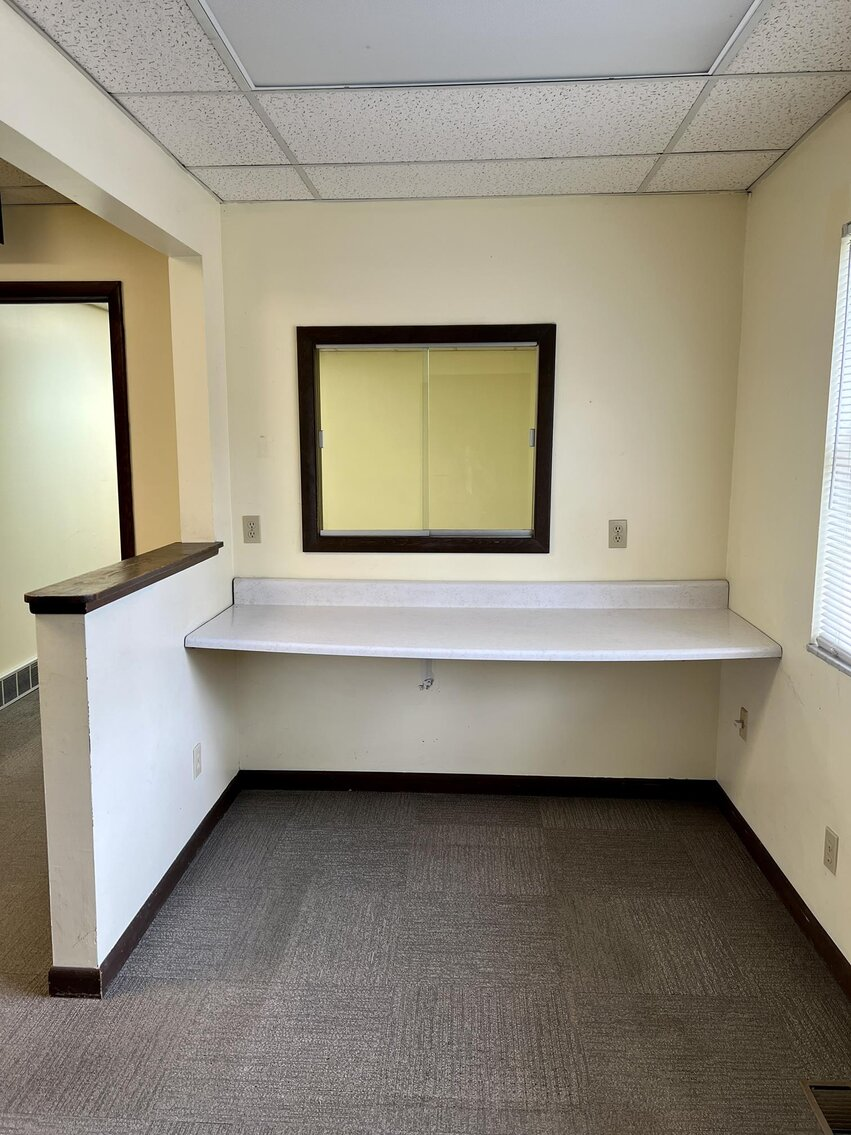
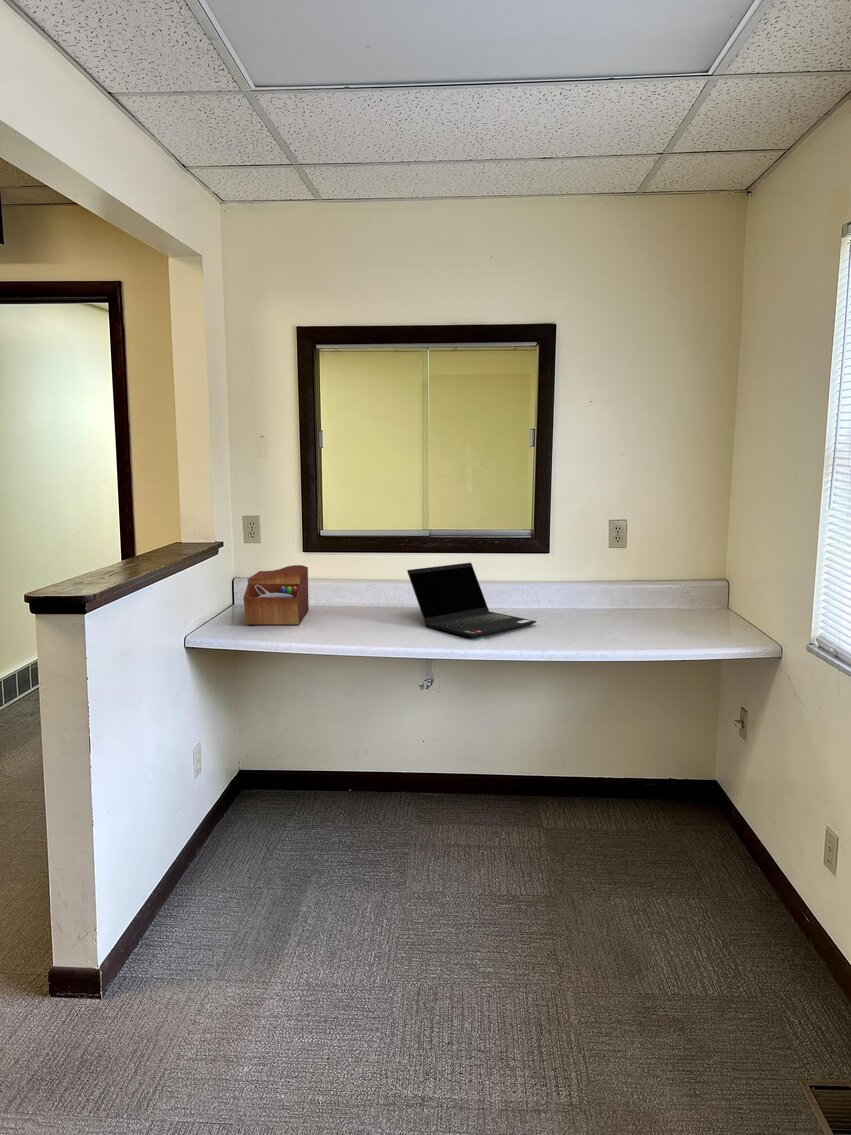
+ laptop computer [406,562,537,638]
+ sewing box [242,564,310,626]
